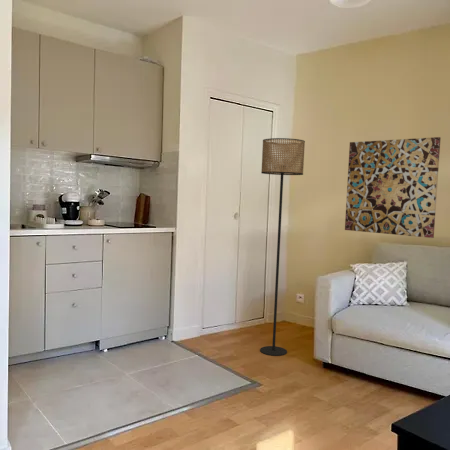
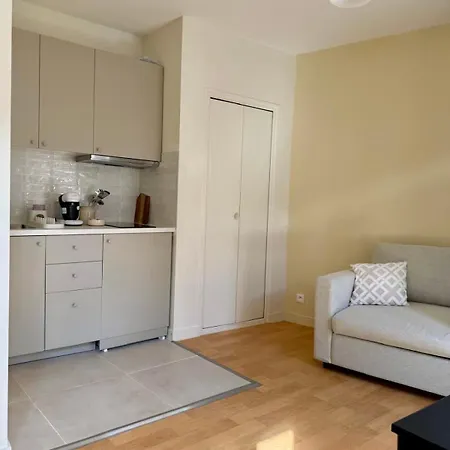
- wall art [344,136,442,239]
- floor lamp [259,137,306,357]
